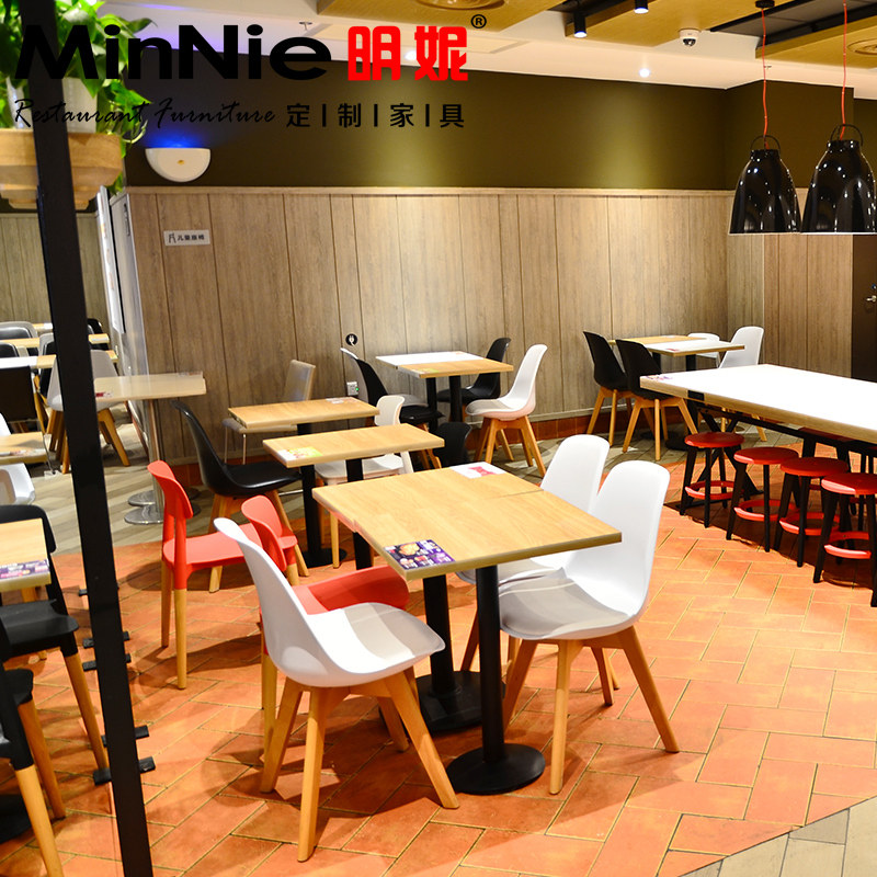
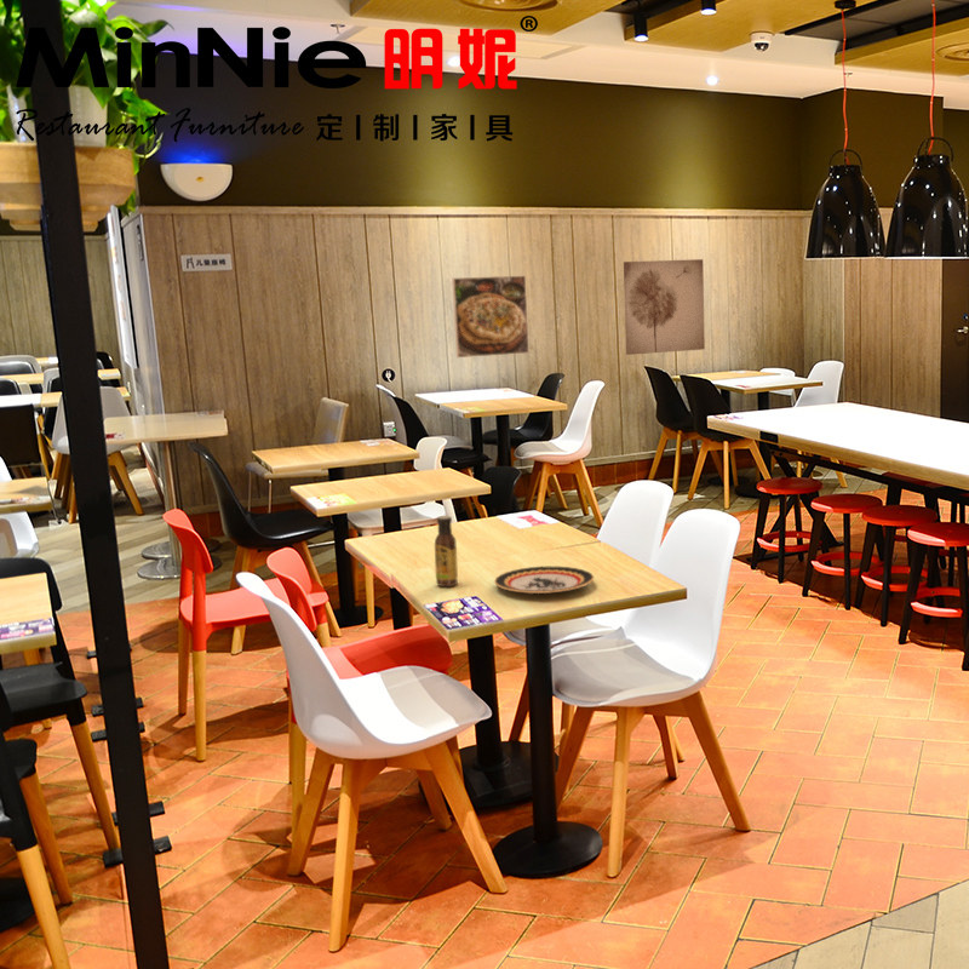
+ plate [493,566,596,595]
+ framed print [451,275,531,359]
+ wall art [623,258,706,356]
+ sauce bottle [434,515,459,587]
